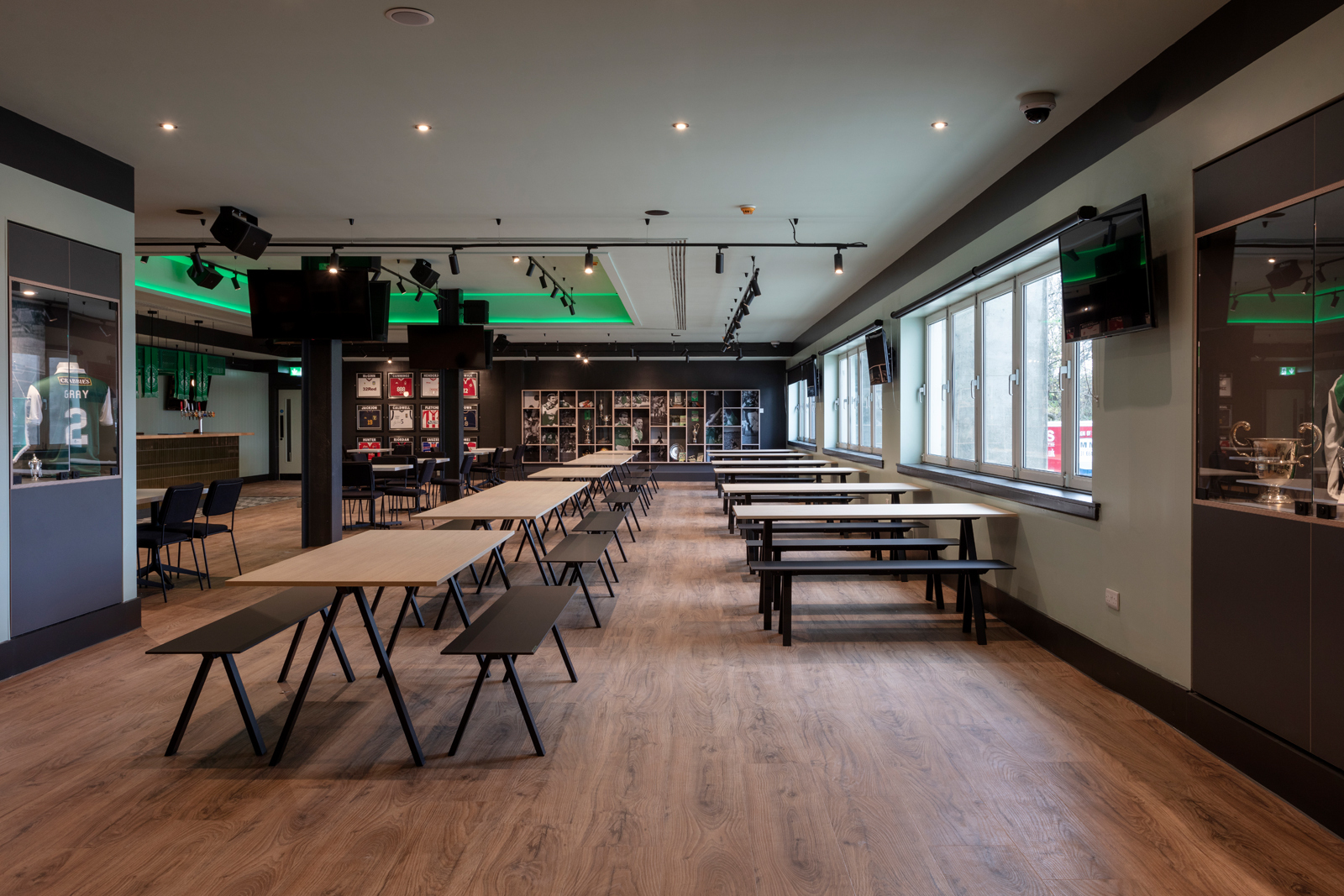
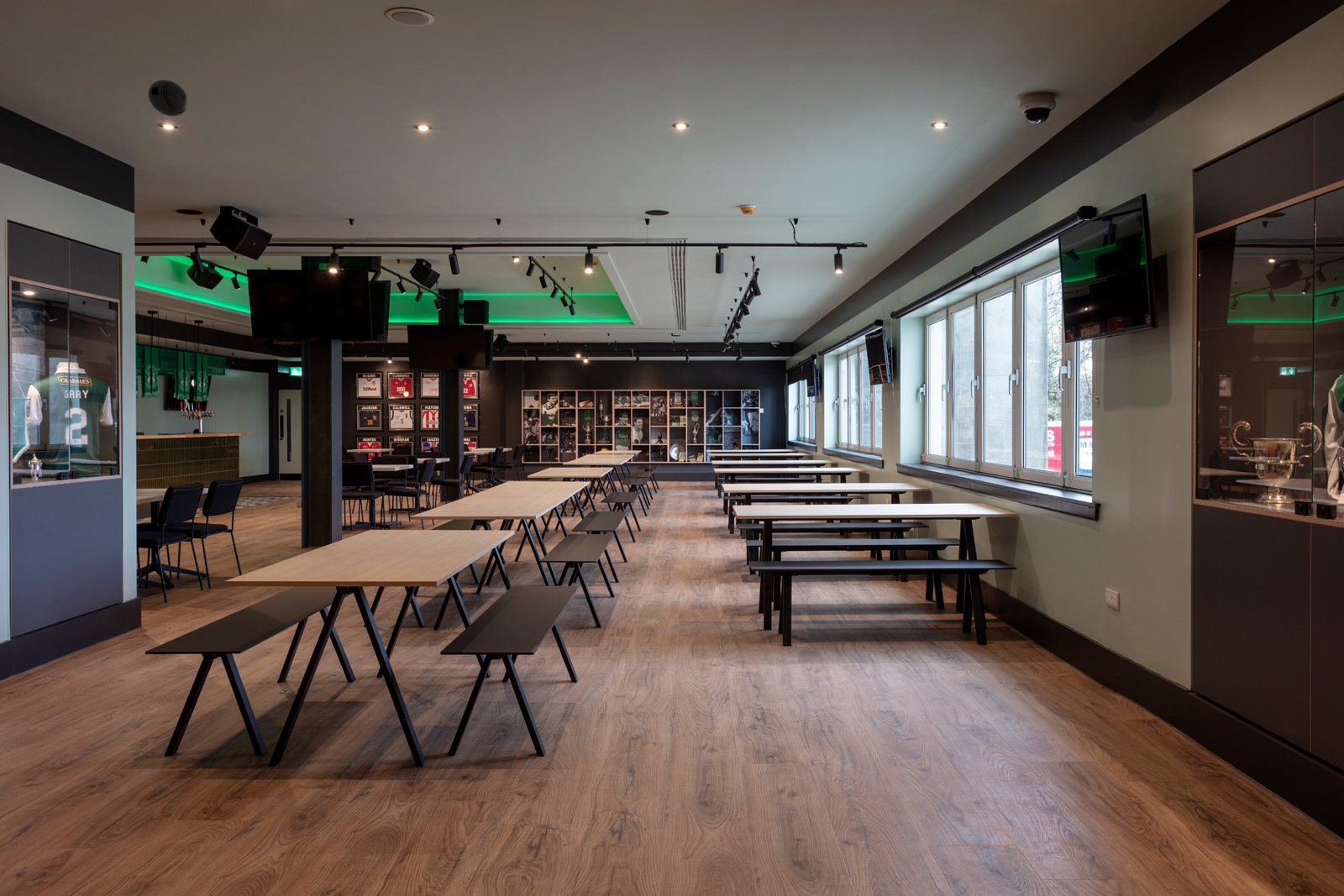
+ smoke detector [148,79,189,117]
